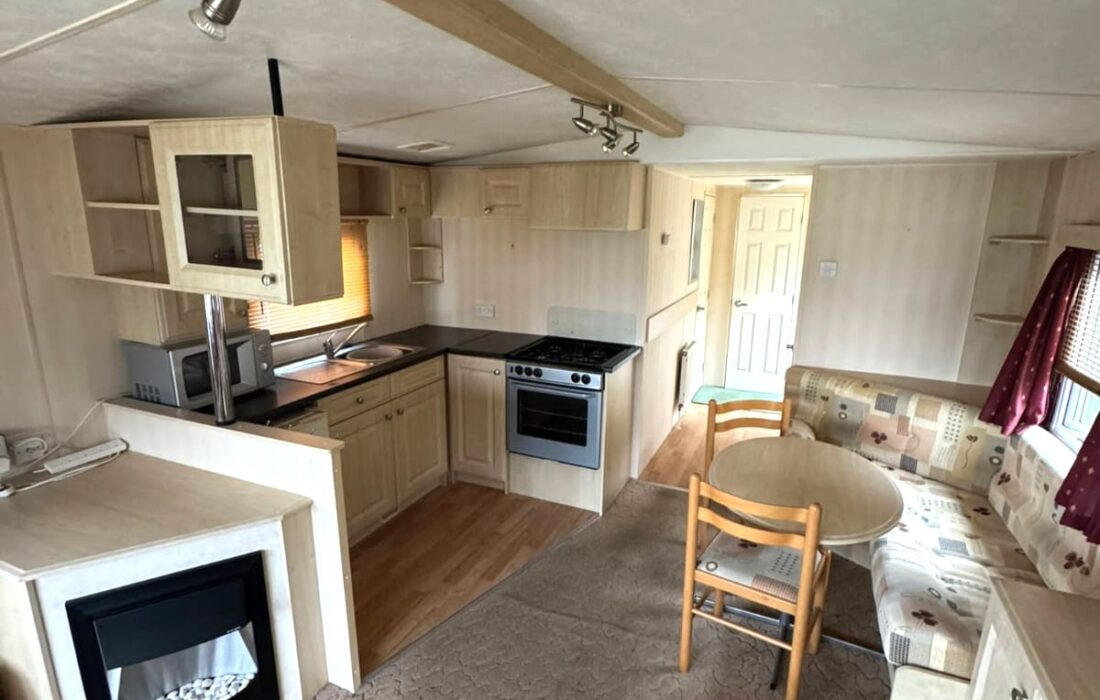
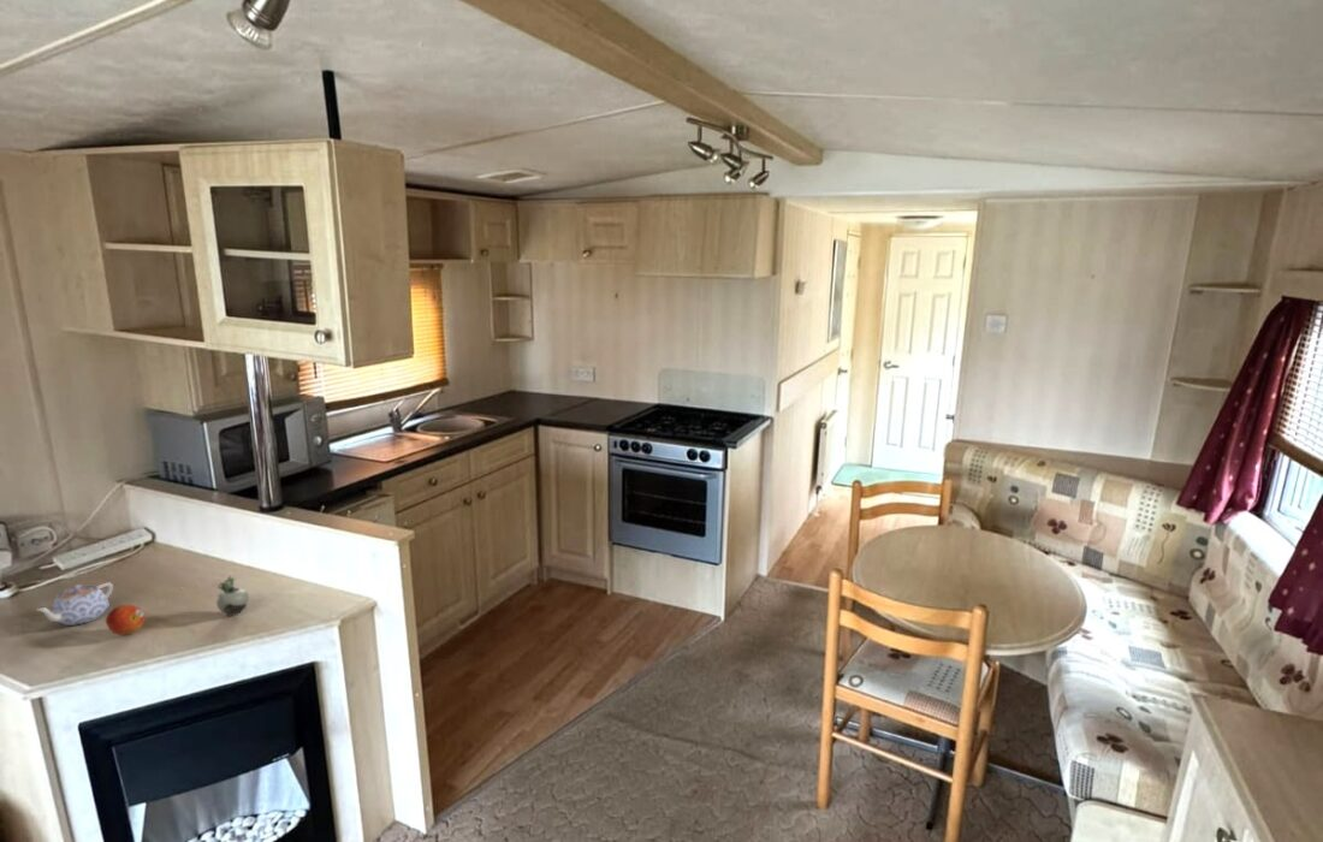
+ fruit [105,604,147,636]
+ teapot [35,582,114,627]
+ succulent plant [179,574,250,617]
